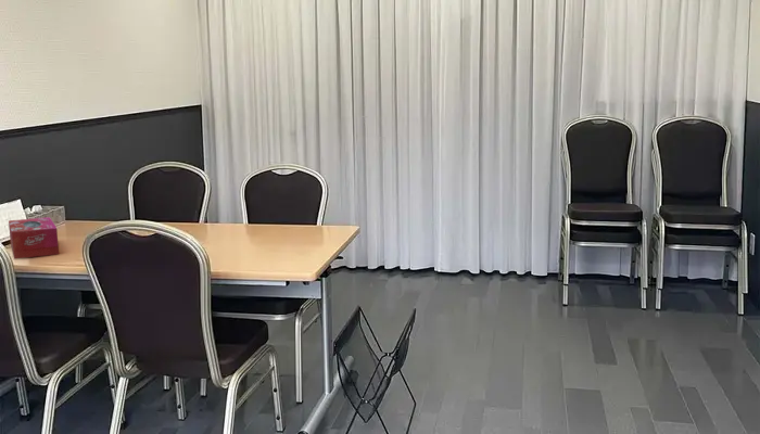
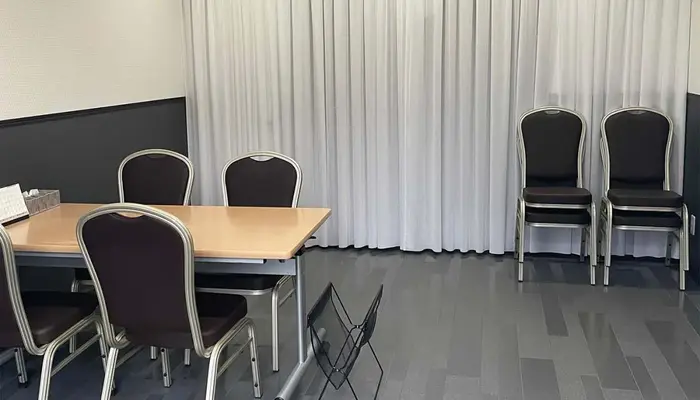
- tissue box [8,216,60,260]
